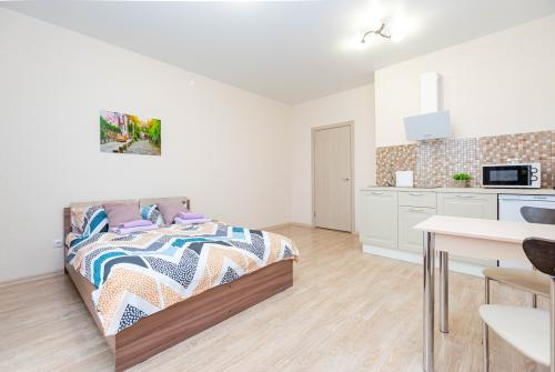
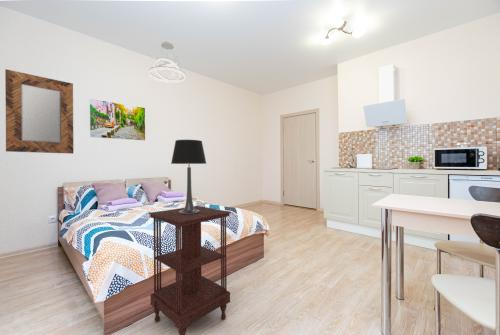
+ home mirror [4,69,74,155]
+ pendant light [148,41,187,84]
+ table lamp [170,139,208,214]
+ side table [148,205,232,335]
